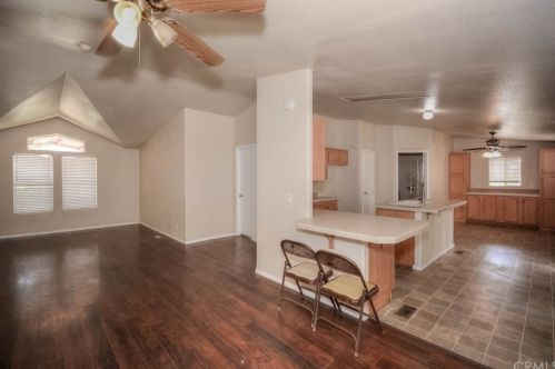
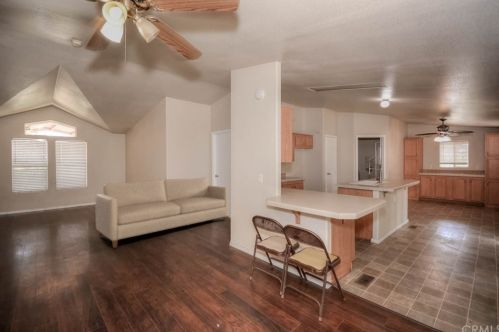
+ sofa [95,177,229,249]
